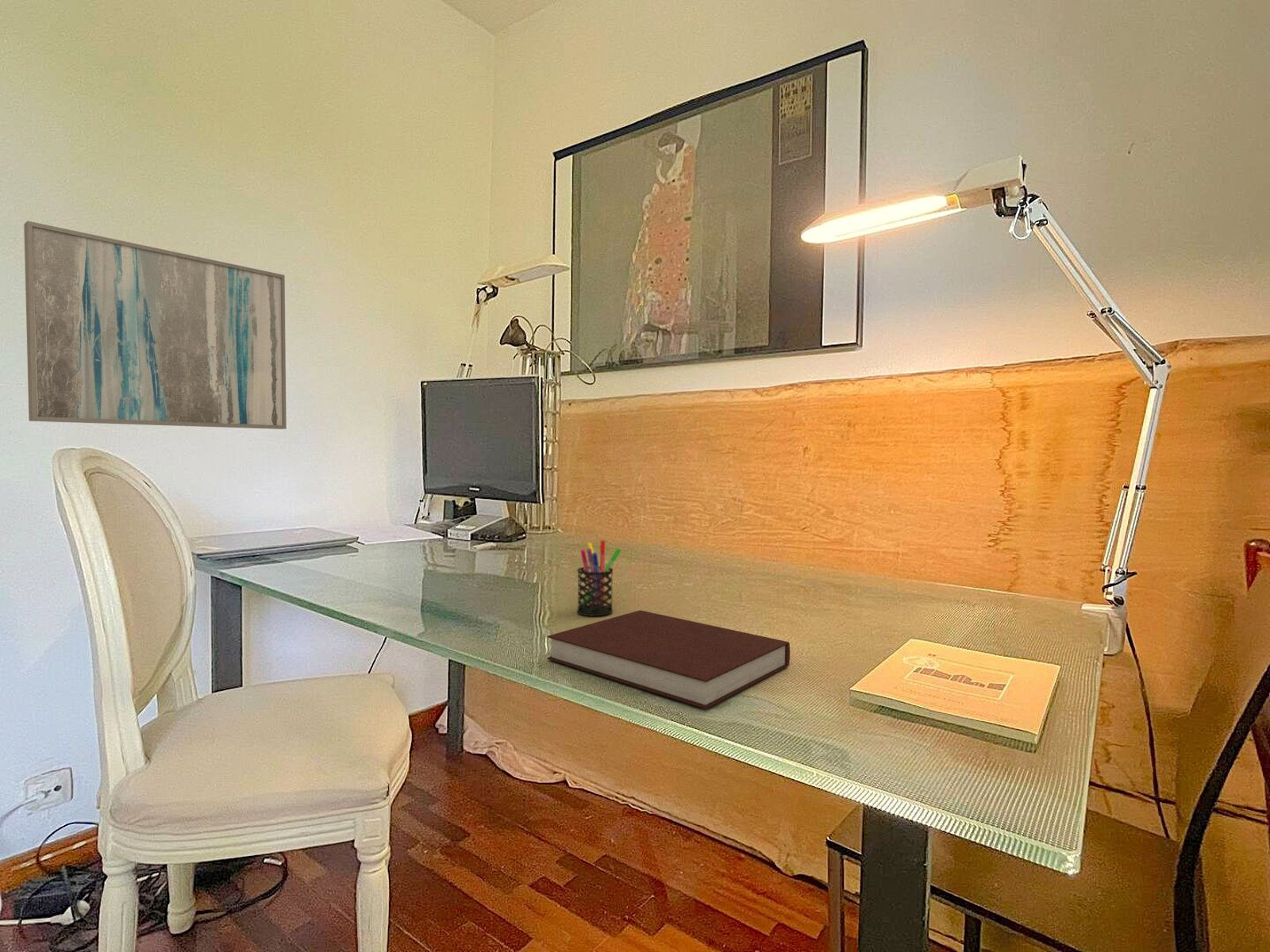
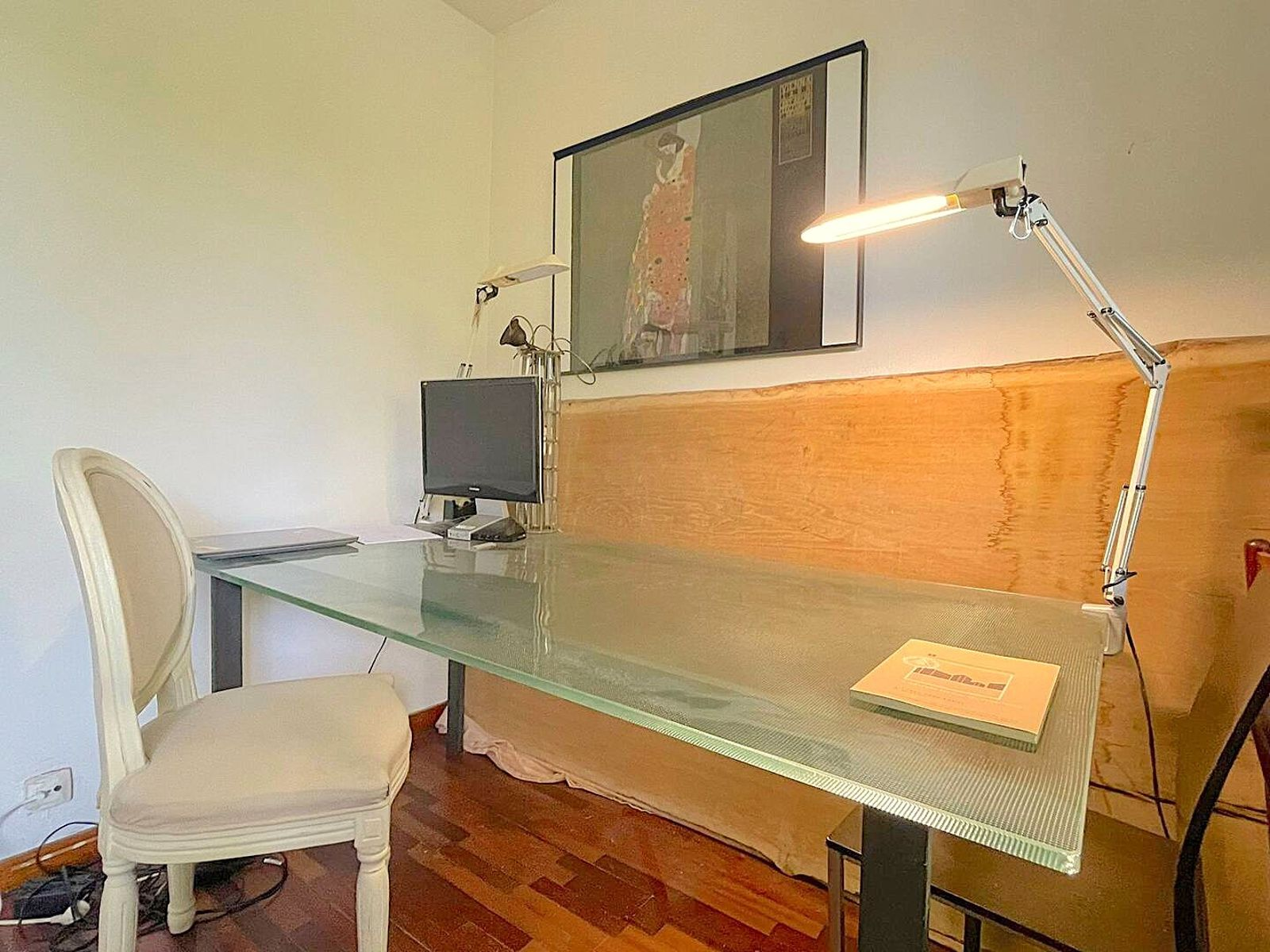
- notebook [546,609,791,710]
- wall art [23,221,287,430]
- pen holder [576,539,622,616]
